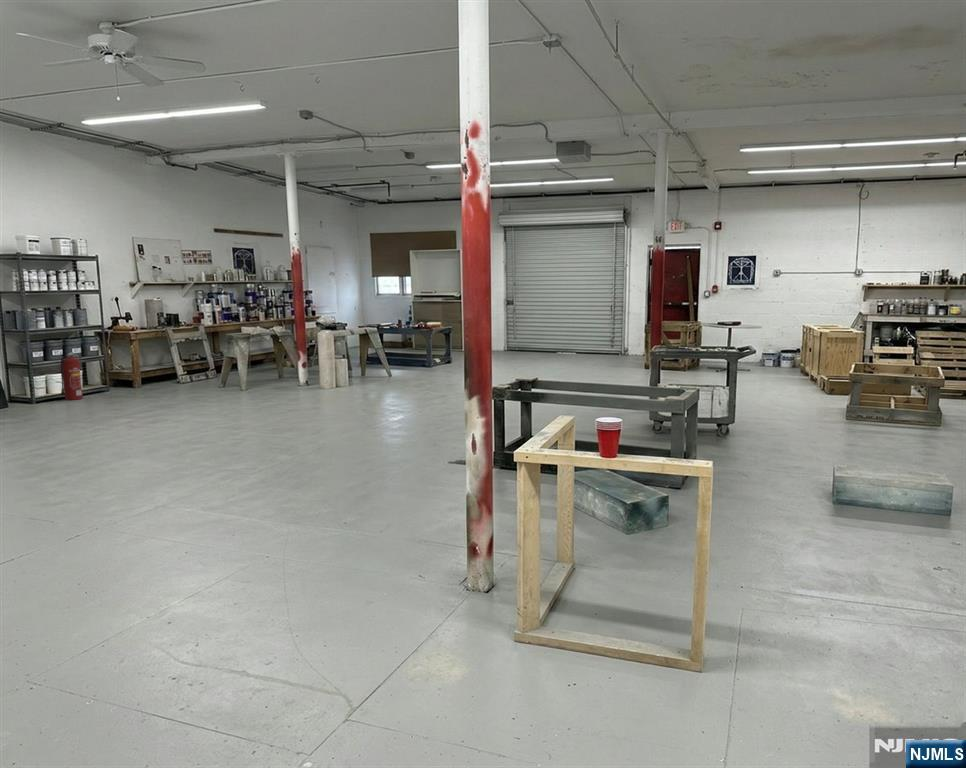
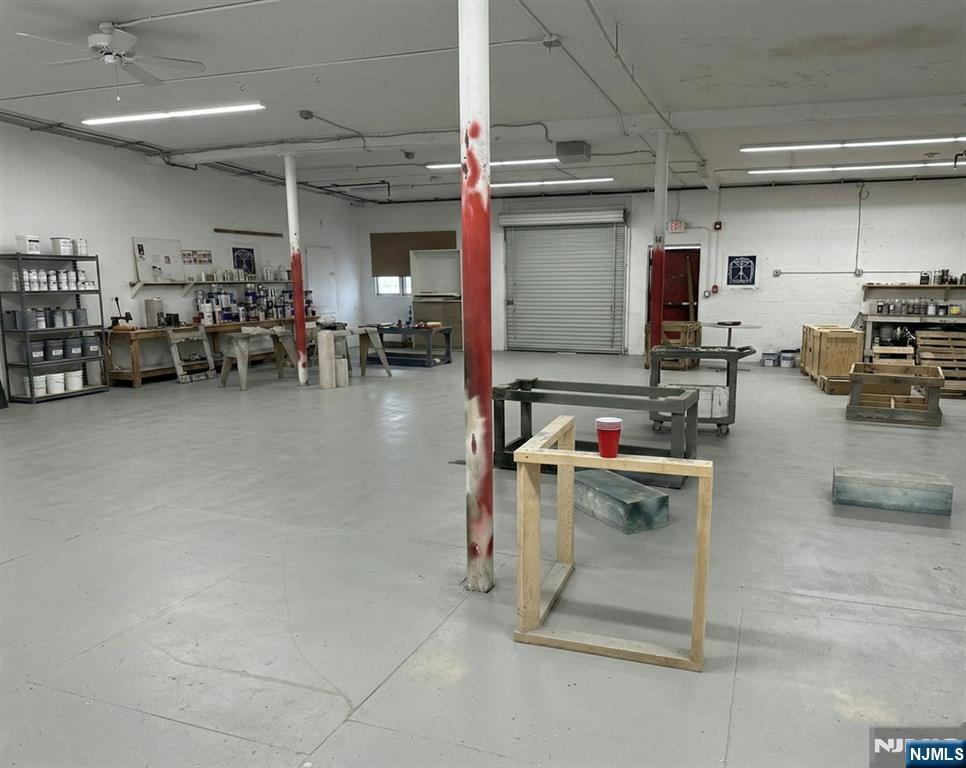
- fire extinguisher [59,350,84,401]
